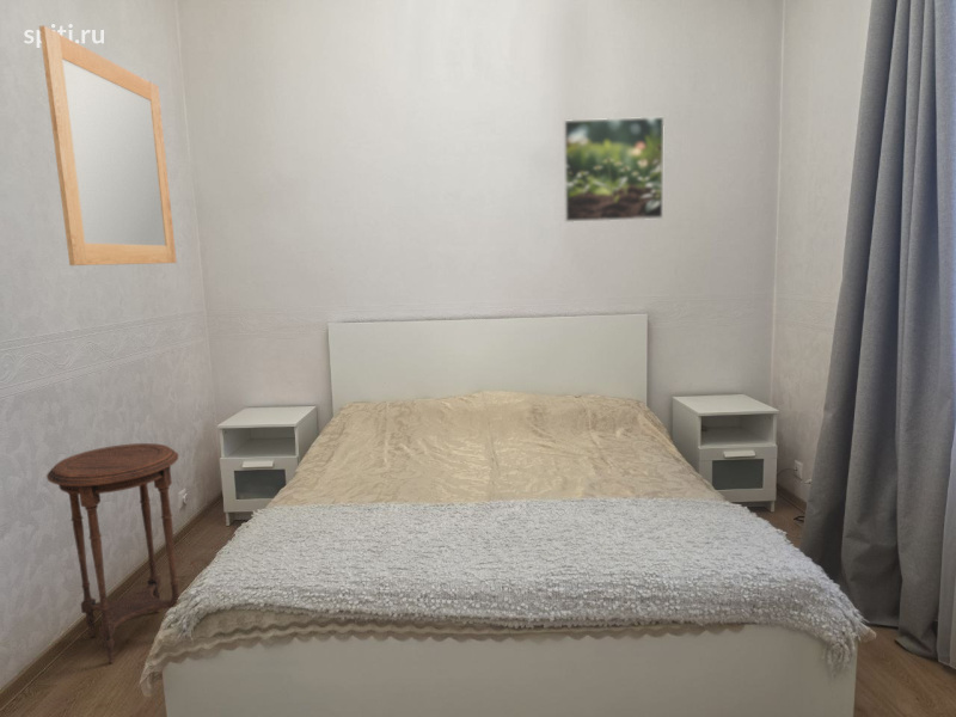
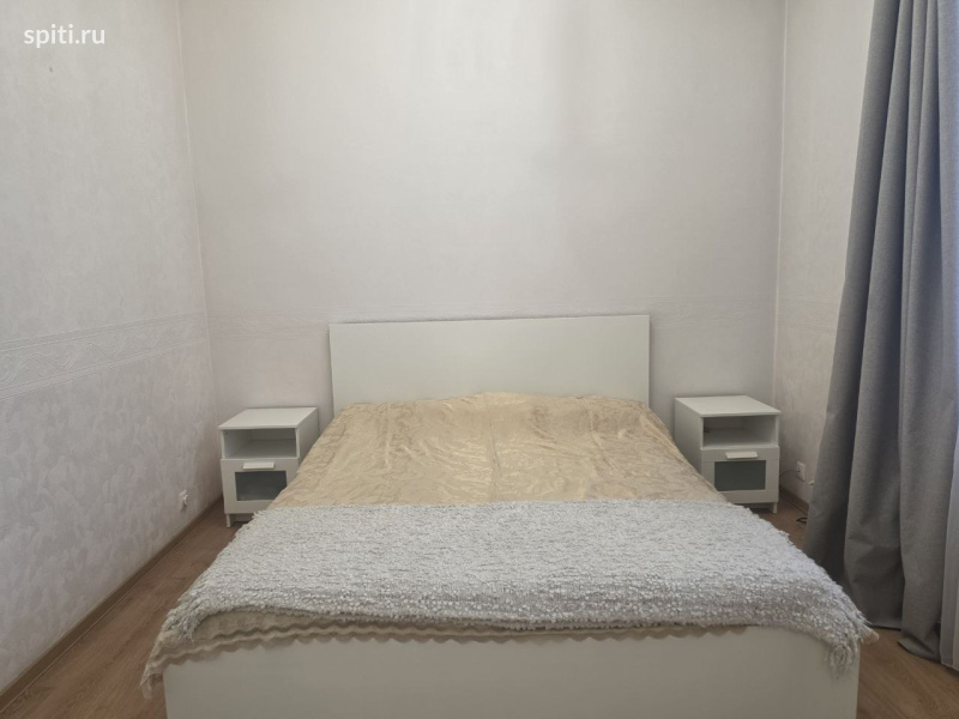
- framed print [563,116,666,223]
- home mirror [38,25,178,266]
- side table [45,442,180,664]
